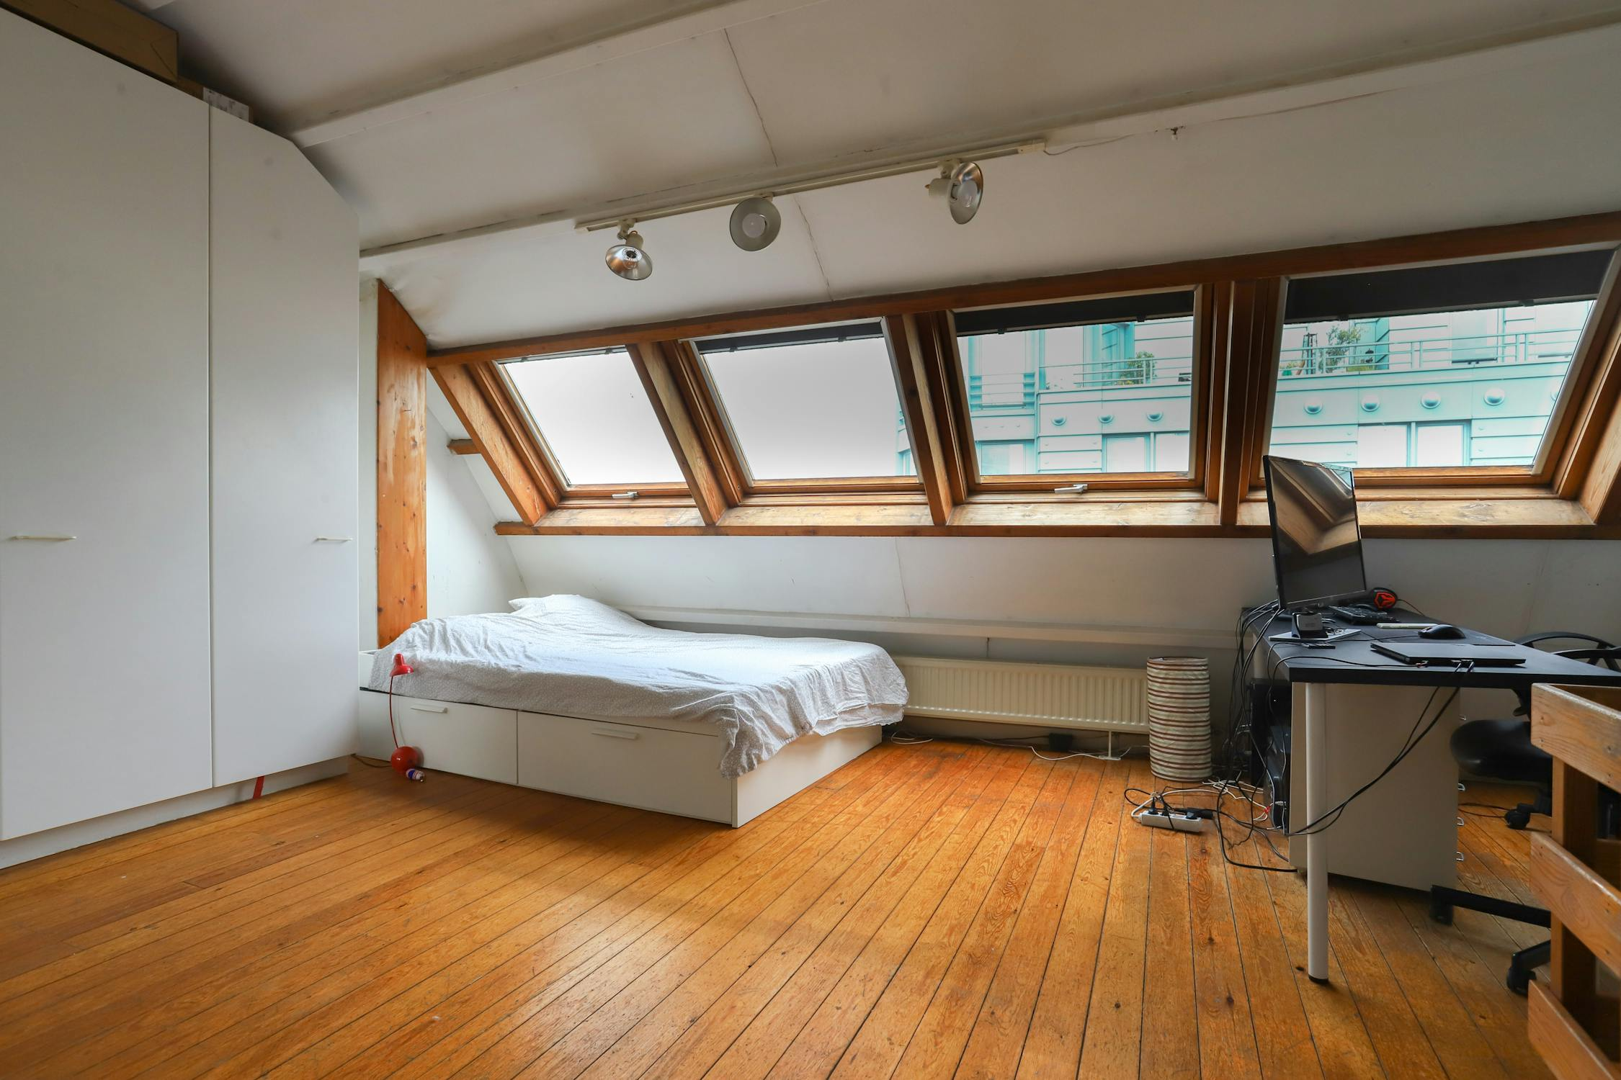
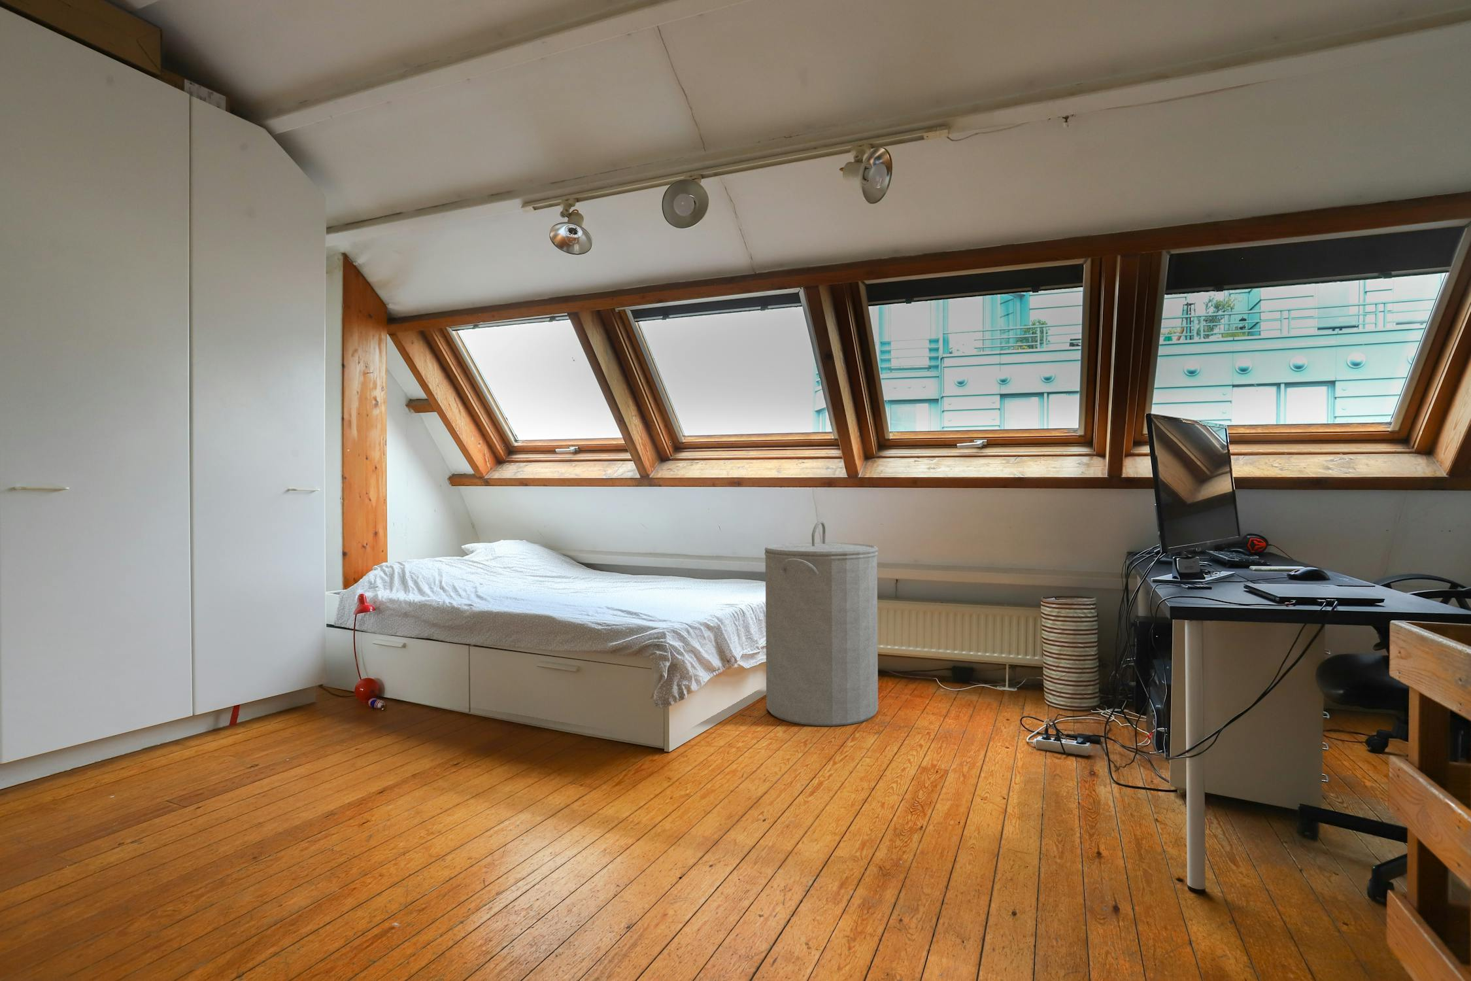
+ laundry hamper [764,520,879,727]
